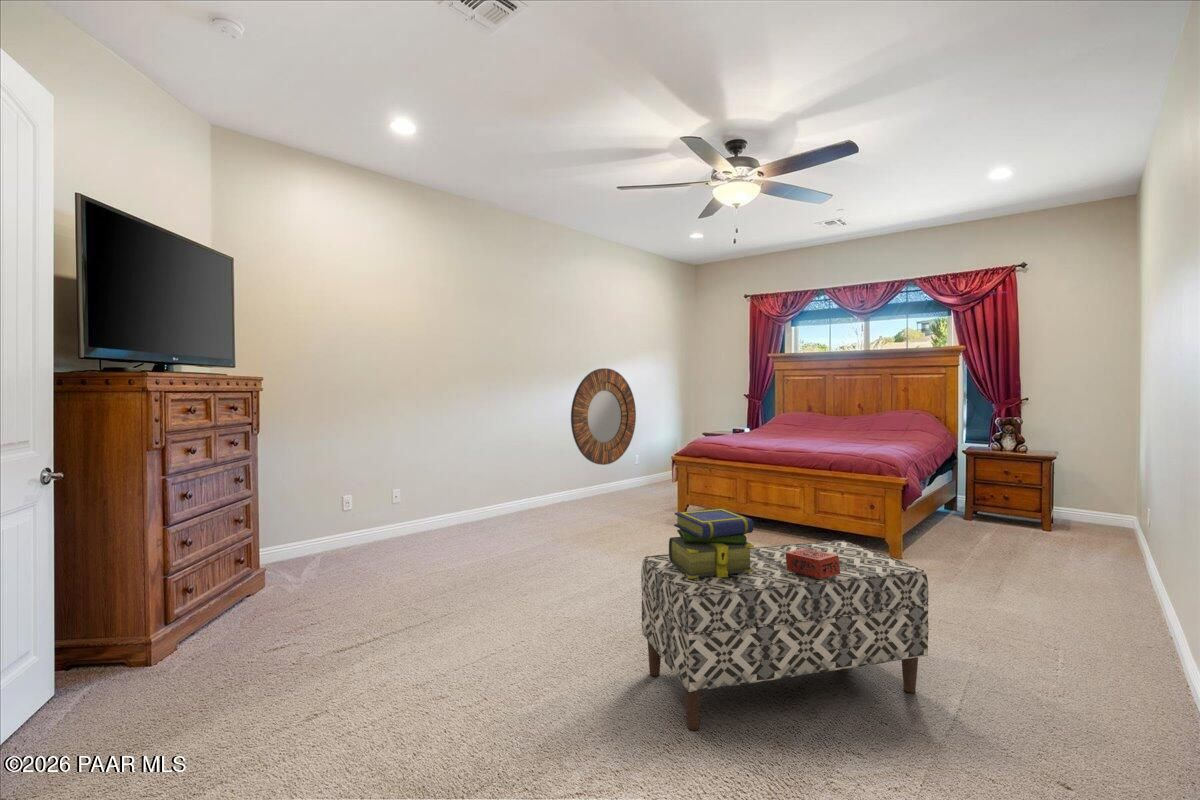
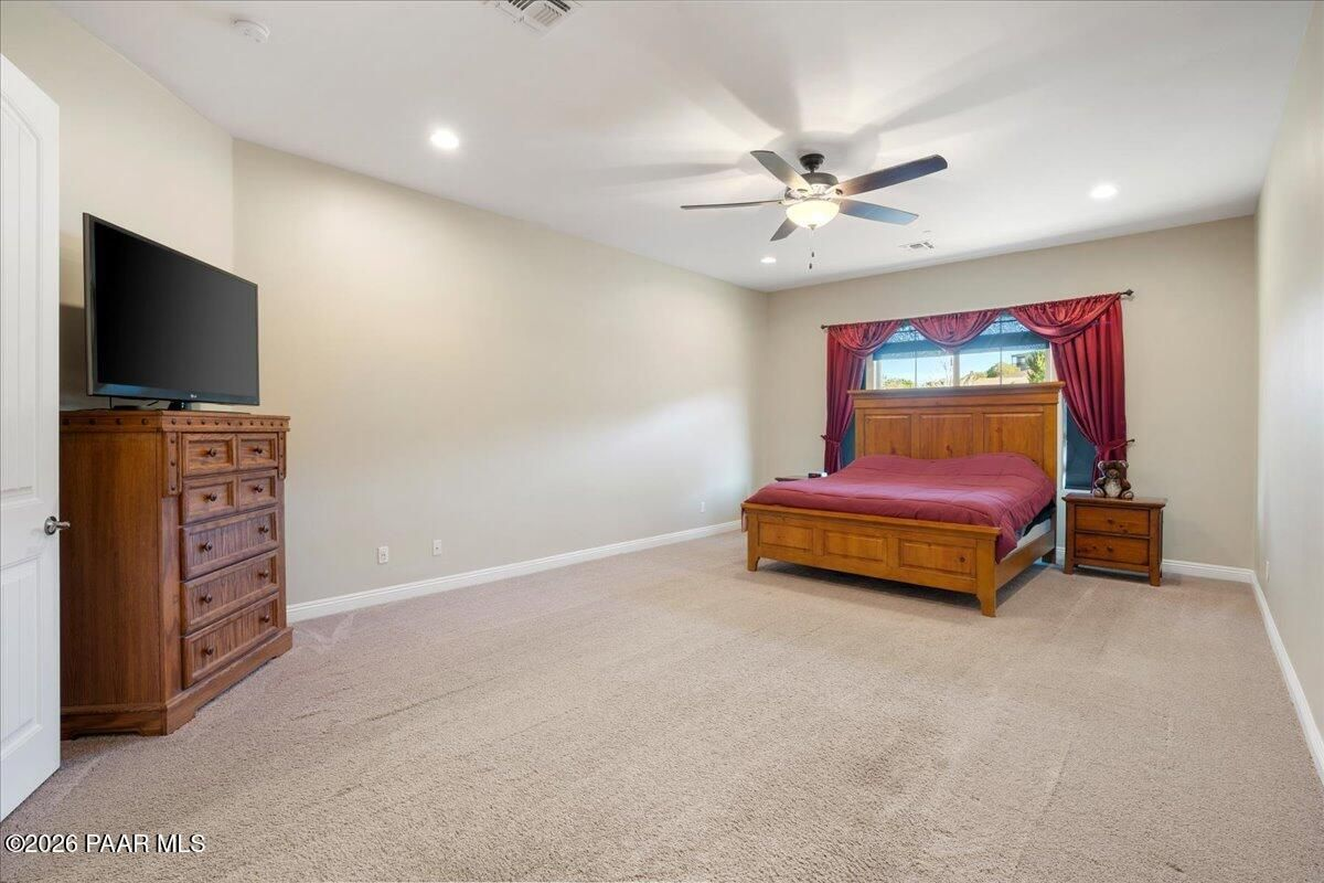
- decorative box [785,549,840,579]
- stack of books [668,508,755,579]
- home mirror [570,367,637,466]
- bench [640,539,930,731]
